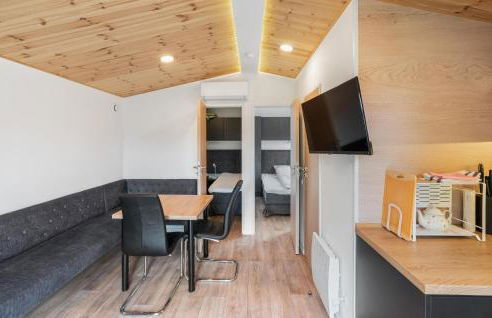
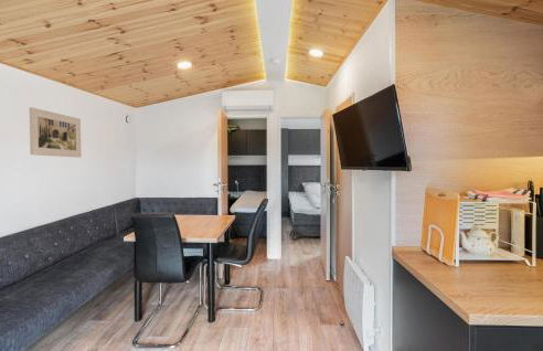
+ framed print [29,106,83,159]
